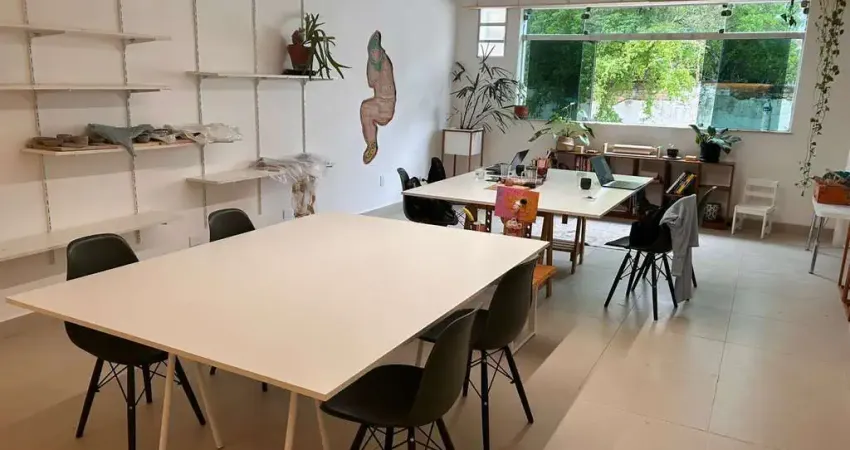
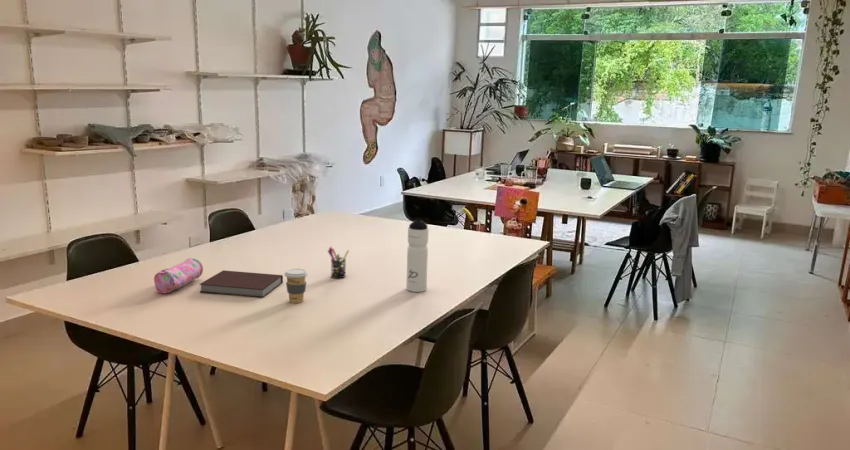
+ coffee cup [283,268,309,304]
+ notebook [199,269,284,298]
+ water bottle [405,217,430,293]
+ pencil case [153,257,204,294]
+ pen holder [327,246,350,279]
